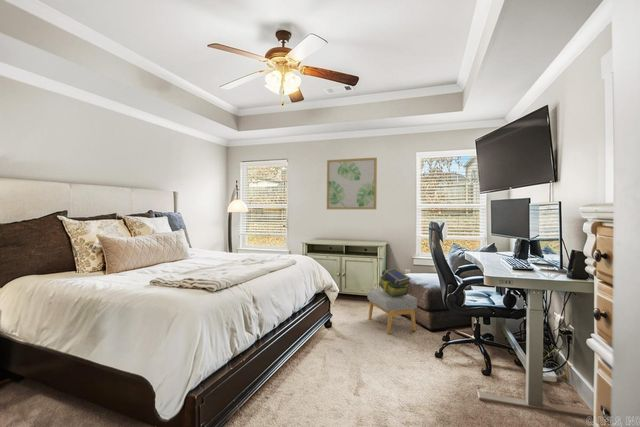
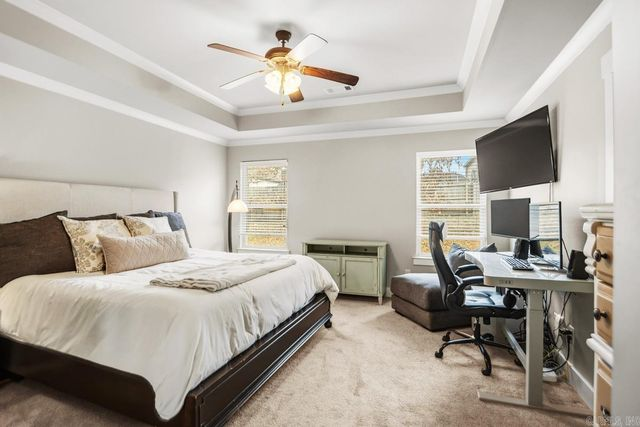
- wall art [326,157,378,210]
- footstool [367,288,418,335]
- stack of books [377,266,412,298]
